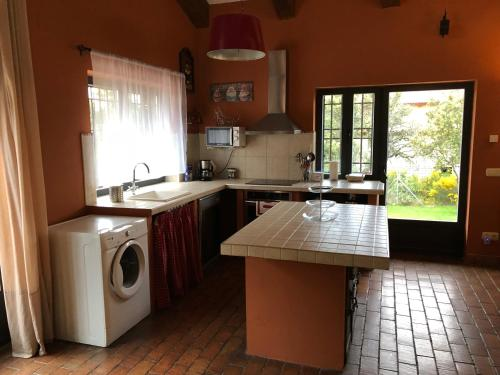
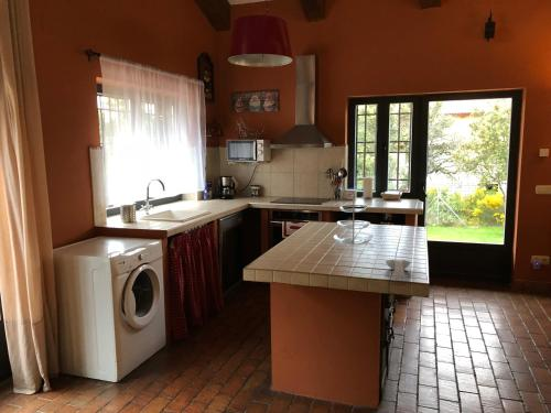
+ spoon rest [383,258,411,280]
